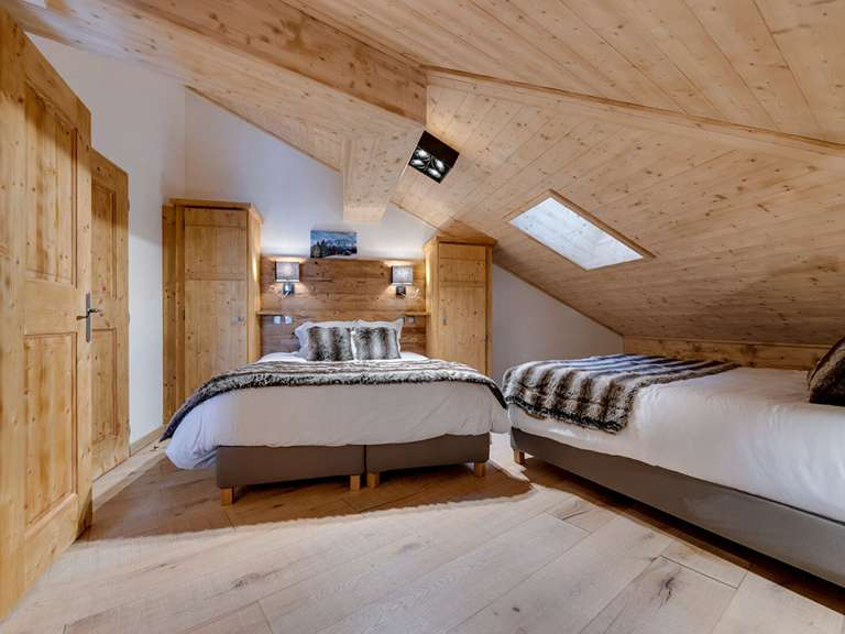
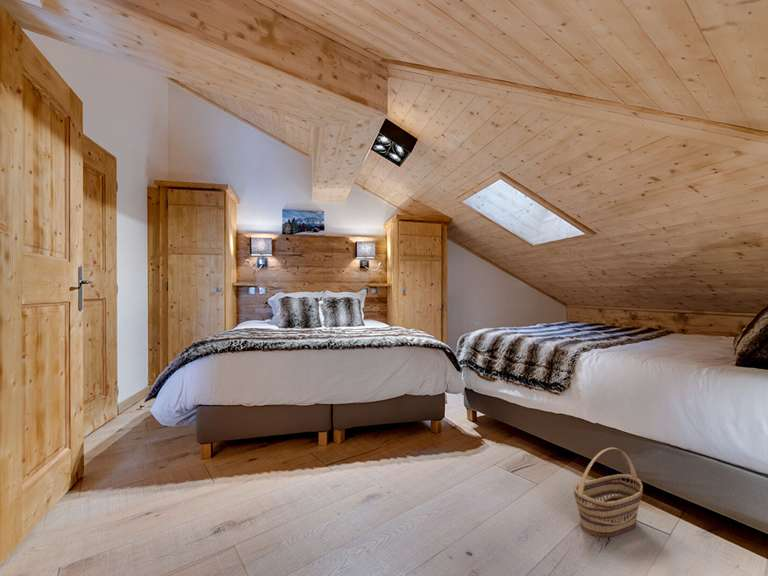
+ basket [573,447,644,539]
